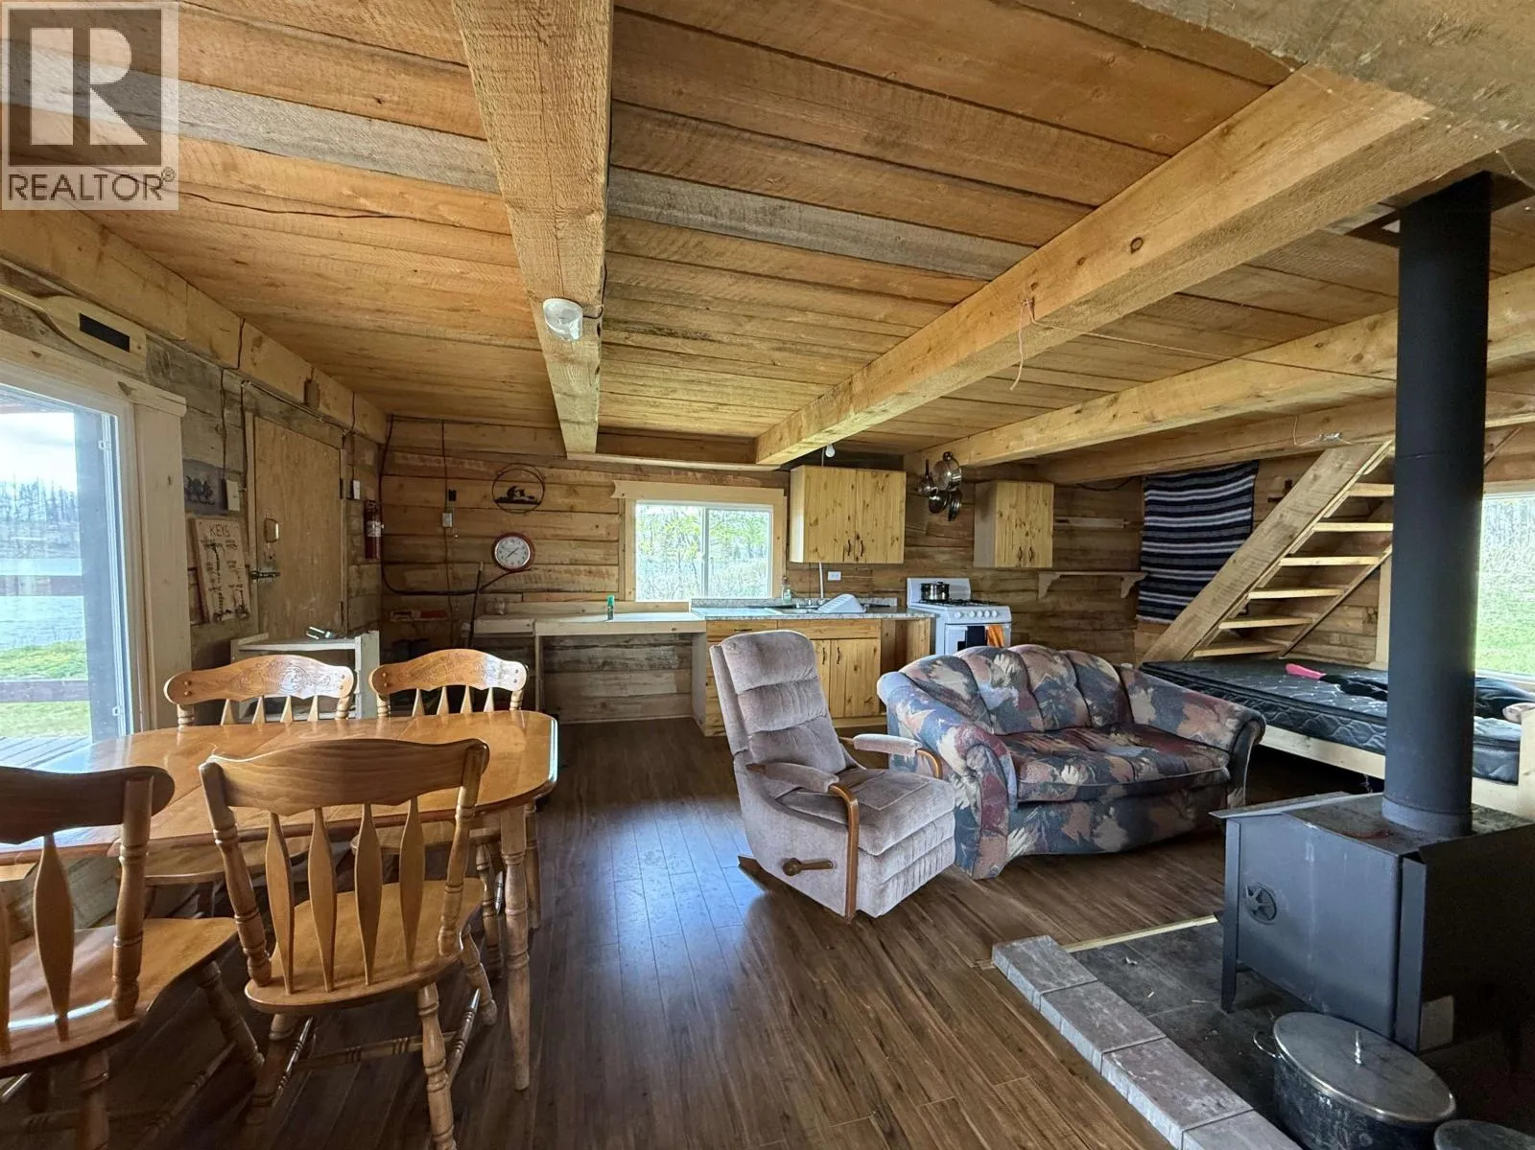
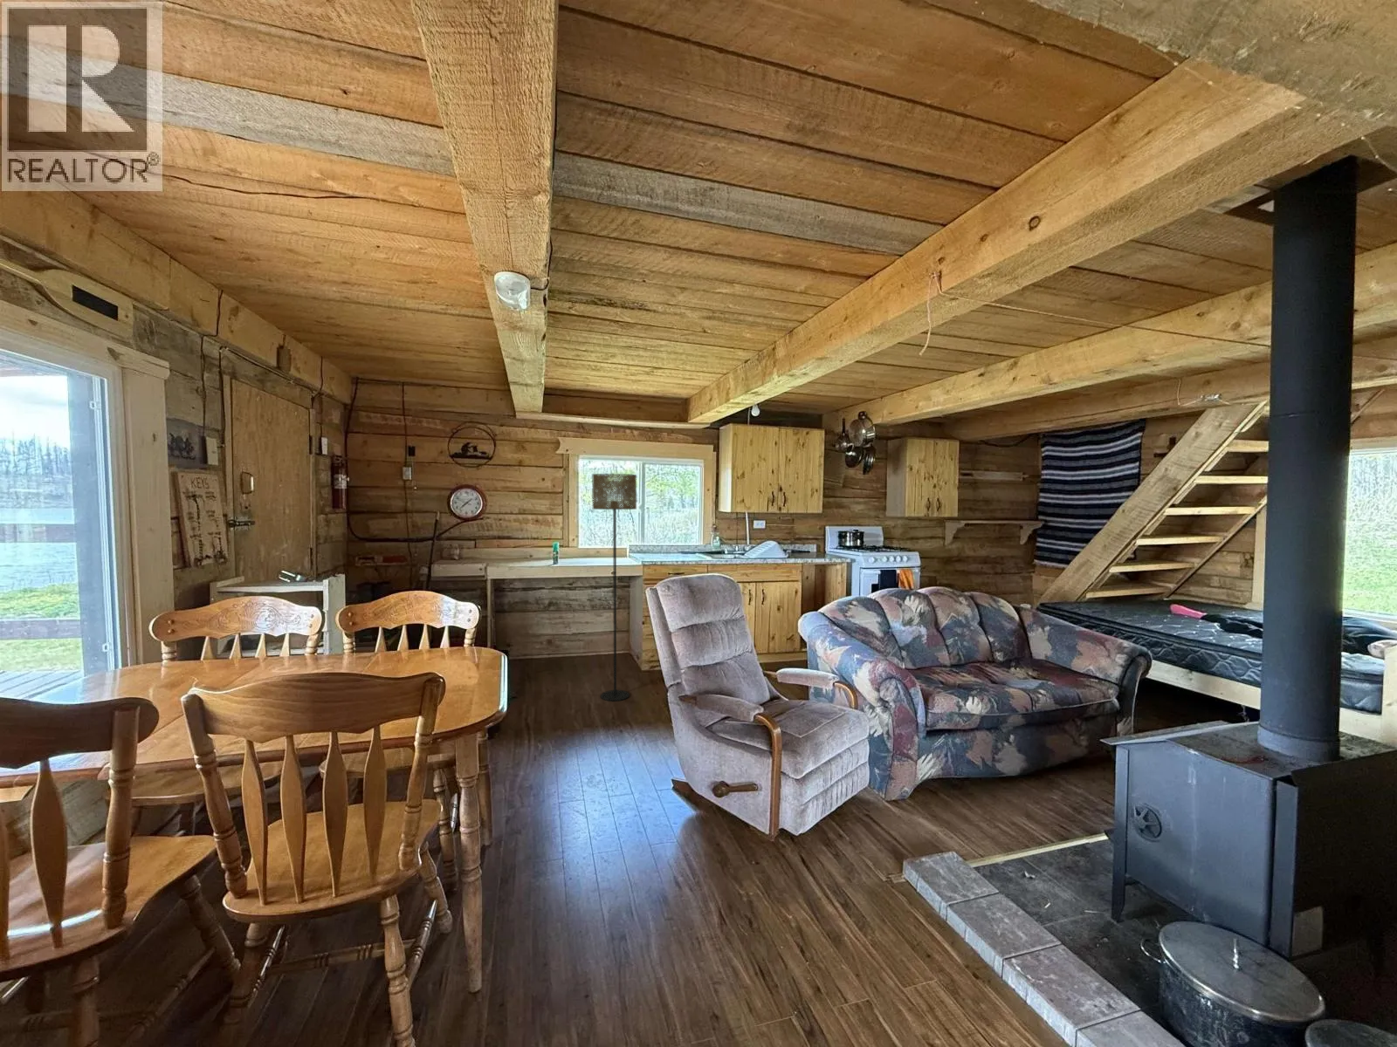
+ floor lamp [591,473,637,702]
